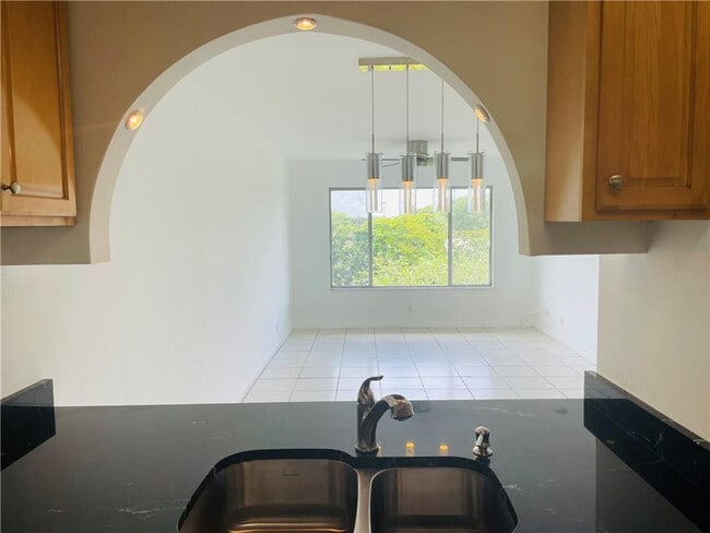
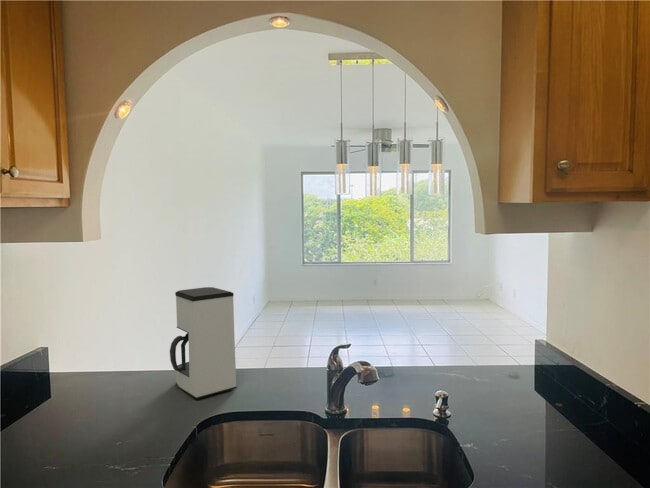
+ coffee maker [169,286,237,400]
